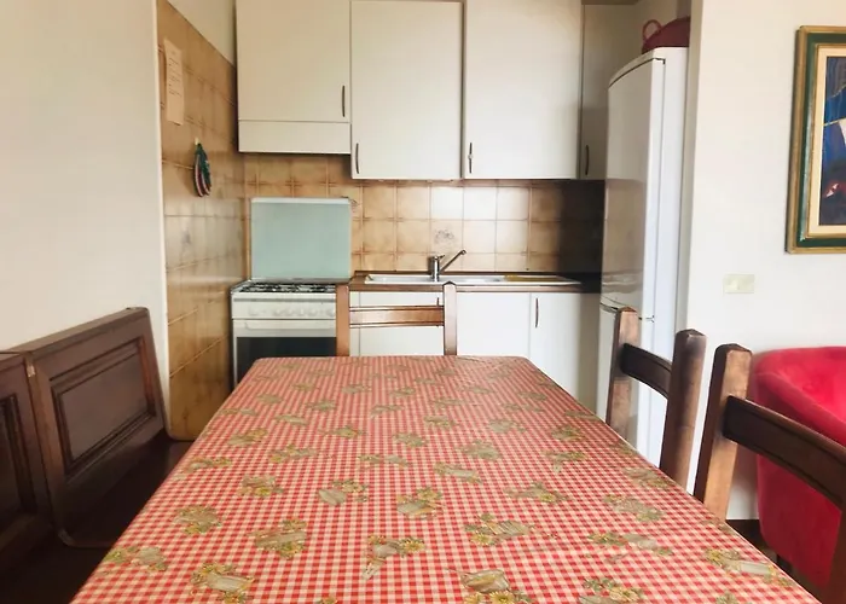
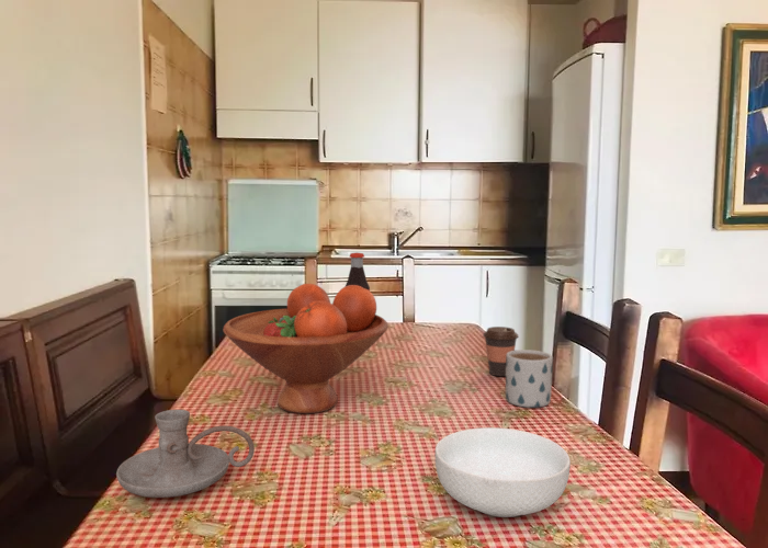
+ cereal bowl [433,426,572,518]
+ coffee cup [482,326,520,377]
+ bottle [345,251,371,292]
+ candle holder [115,409,256,499]
+ fruit bowl [222,283,389,414]
+ mug [505,349,554,409]
